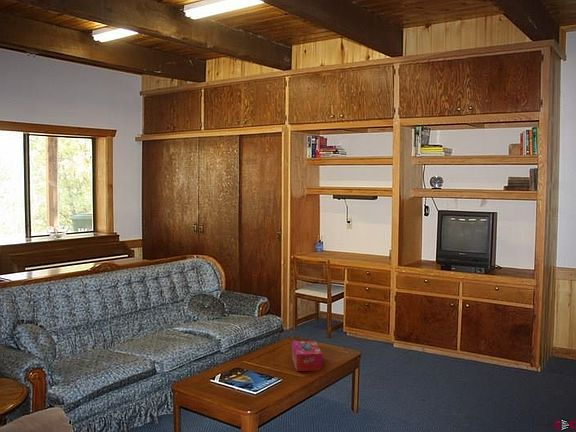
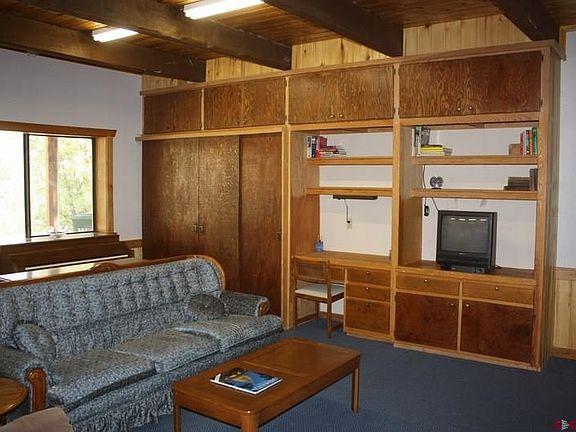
- tissue box [291,340,323,372]
